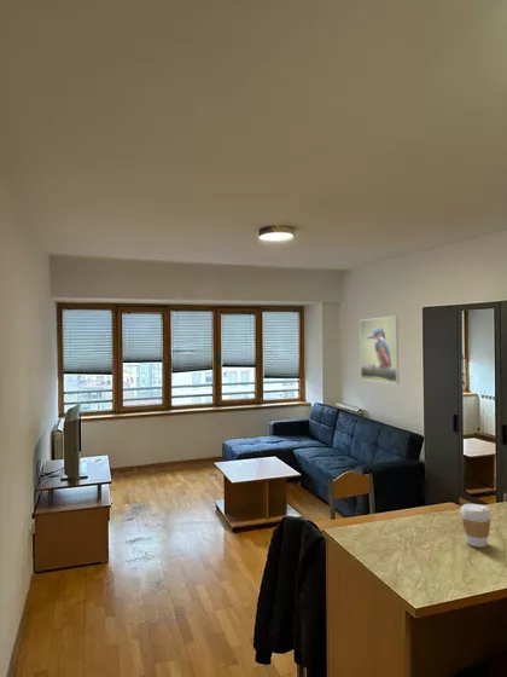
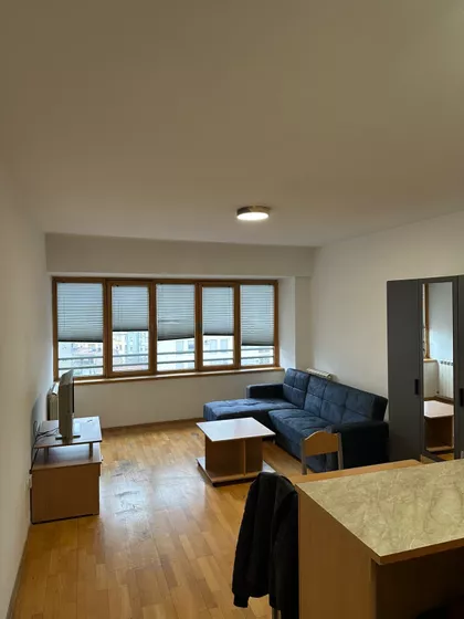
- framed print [359,316,400,384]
- coffee cup [460,503,491,549]
